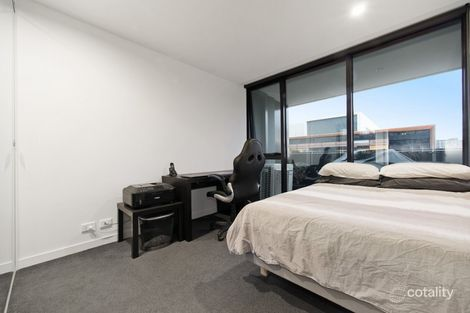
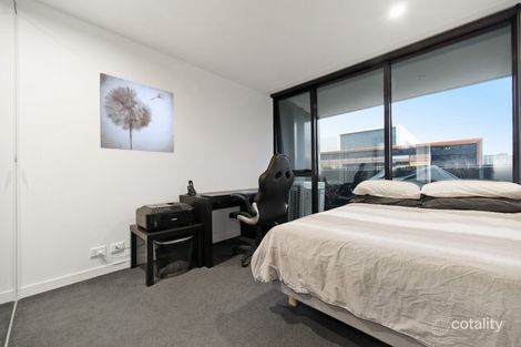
+ wall art [99,72,175,154]
